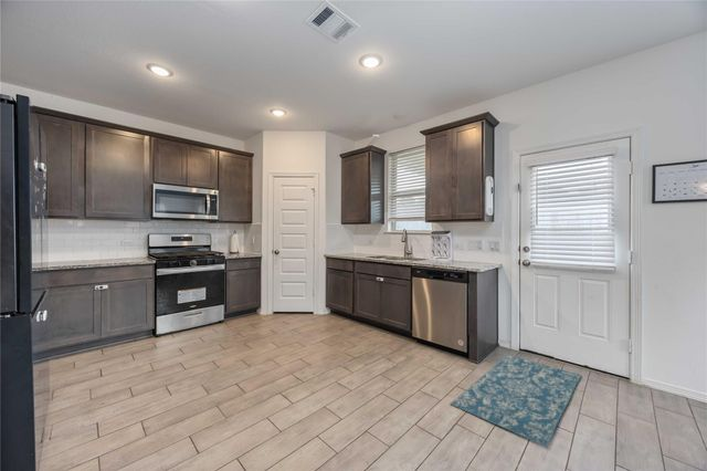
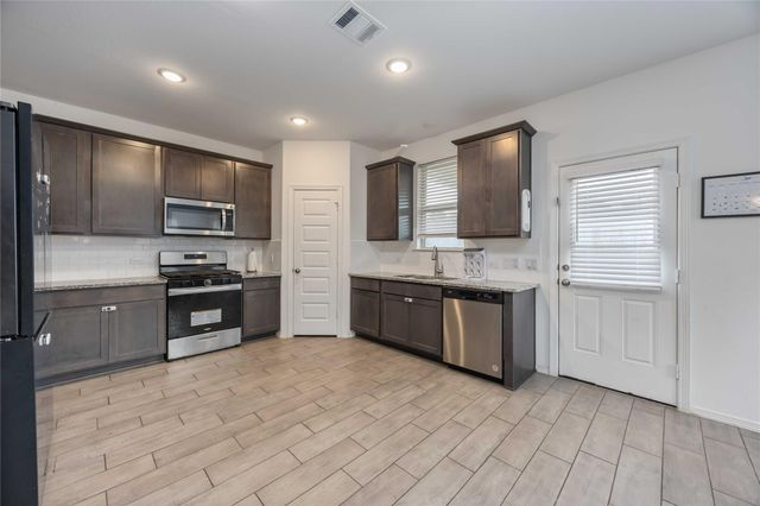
- rug [450,354,583,448]
